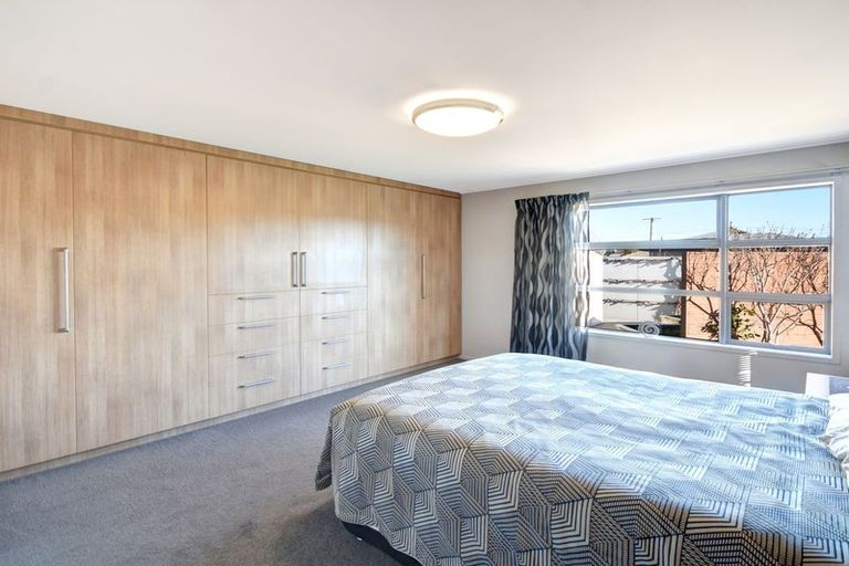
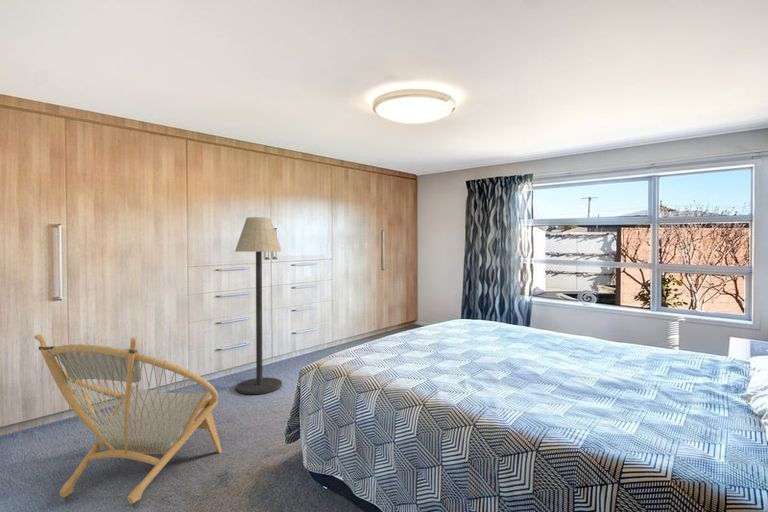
+ floor lamp [234,216,283,395]
+ armchair [33,333,223,510]
